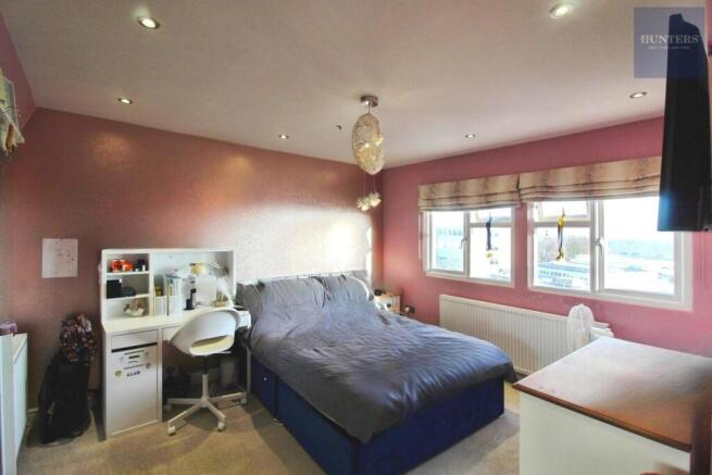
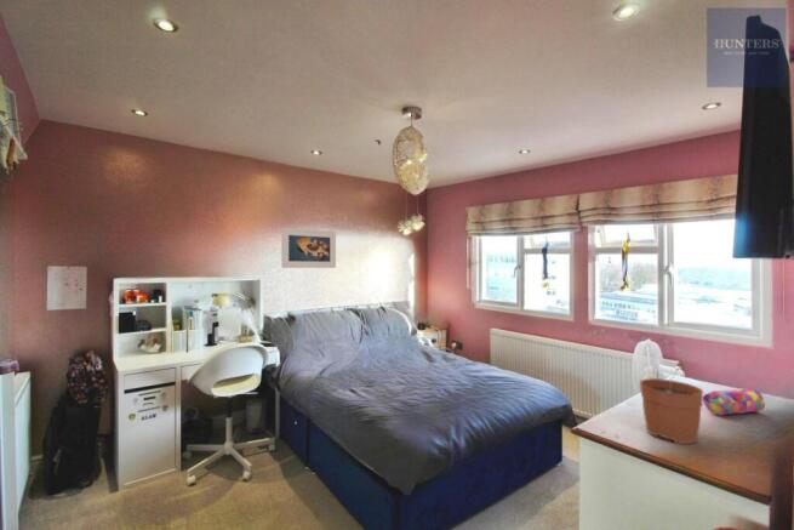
+ plant pot [639,361,704,445]
+ pencil case [702,386,766,416]
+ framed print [280,227,337,269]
